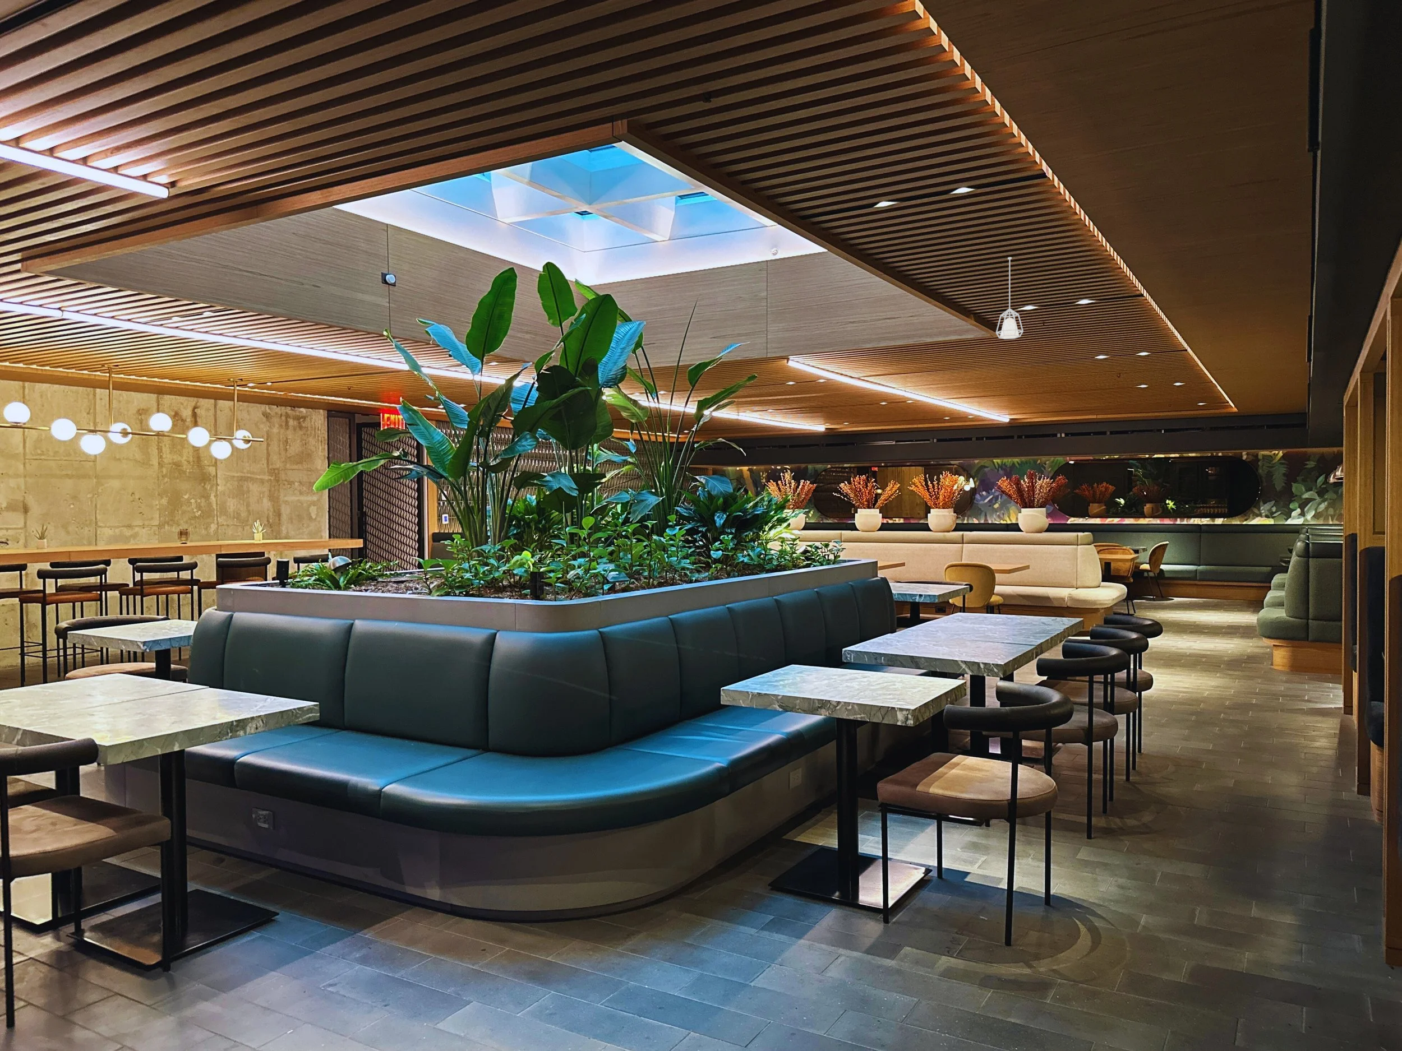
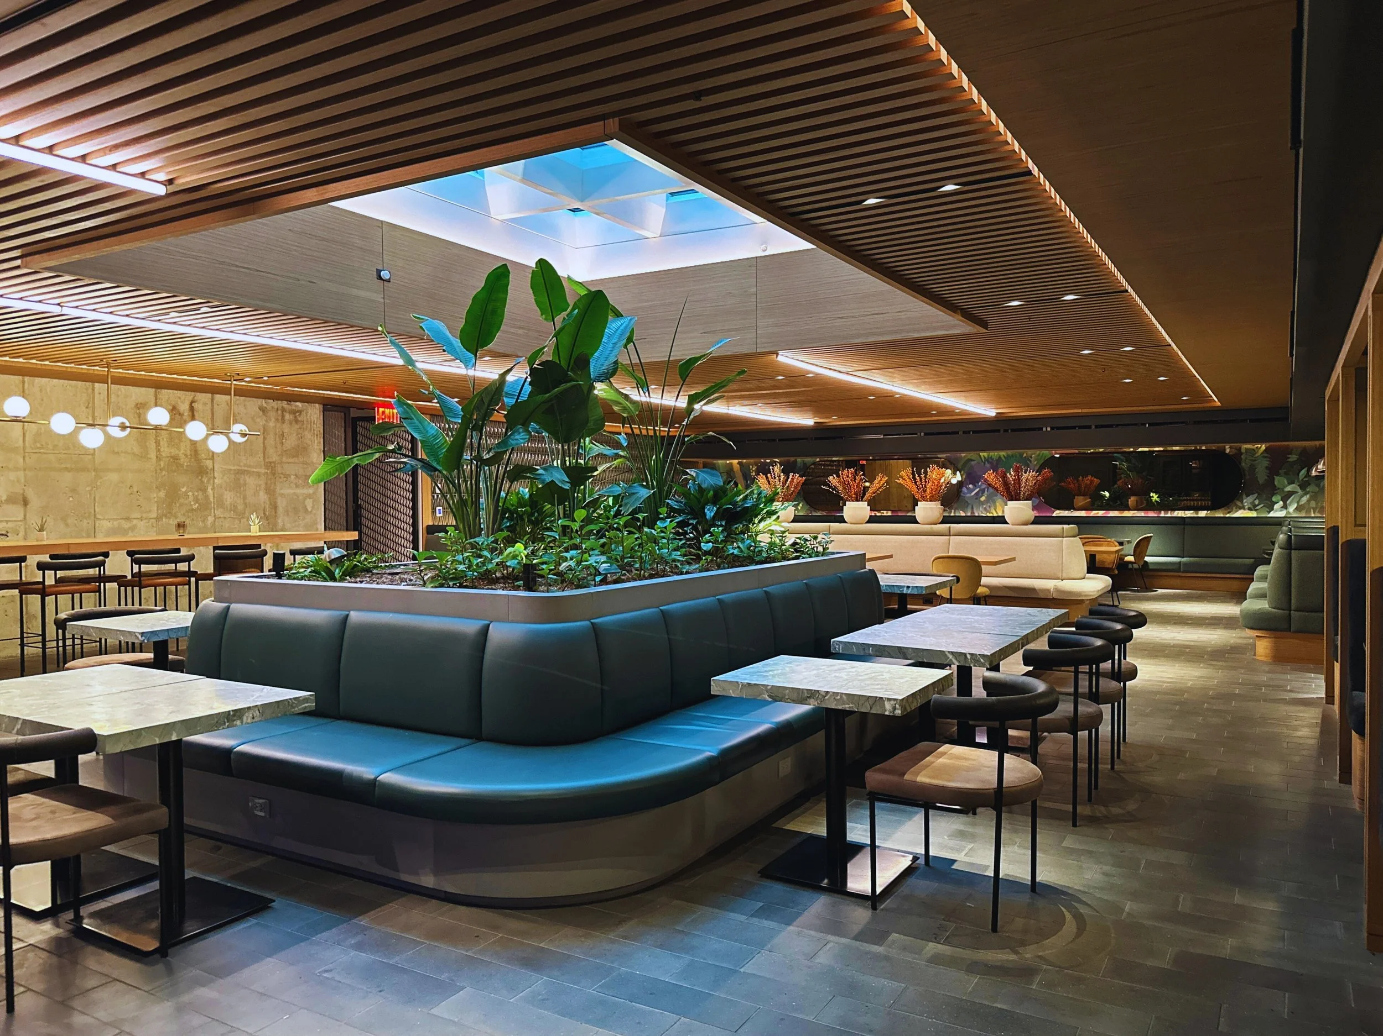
- pendant lamp [996,257,1024,340]
